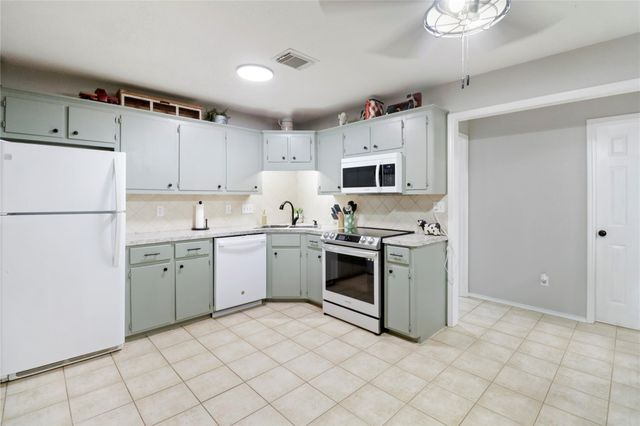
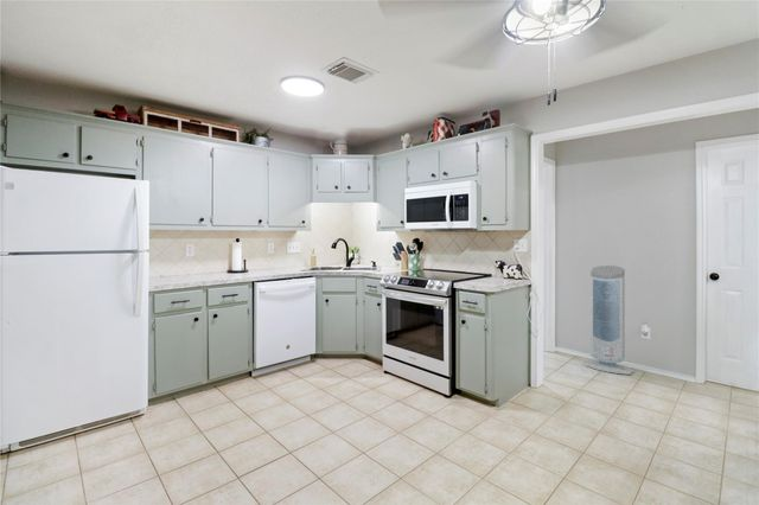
+ air purifier [582,264,634,376]
